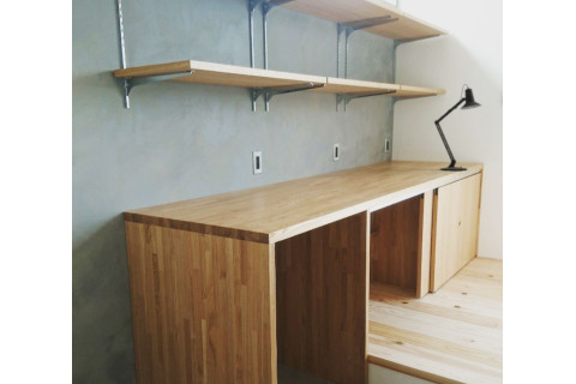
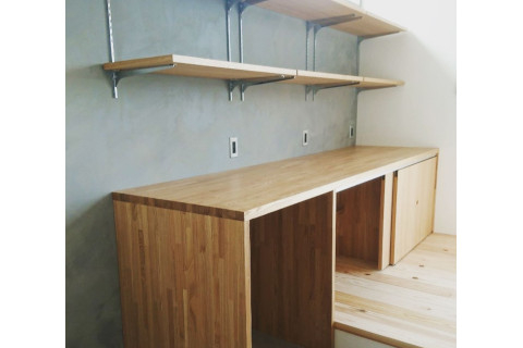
- desk lamp [433,83,482,172]
